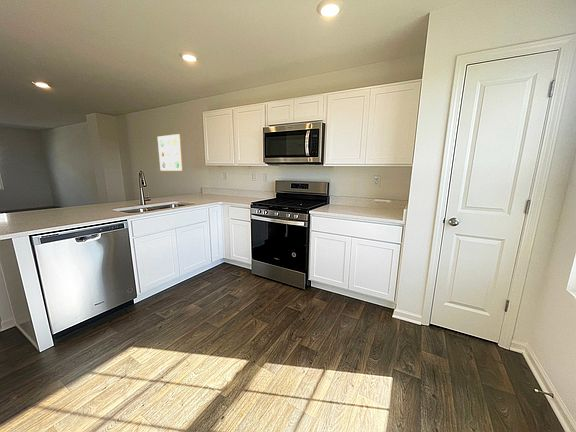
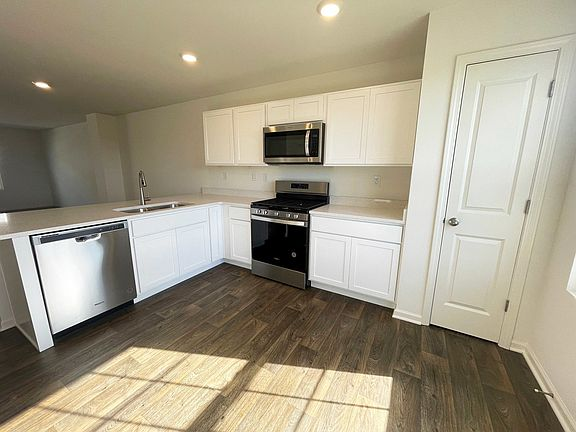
- wall art [157,133,183,172]
